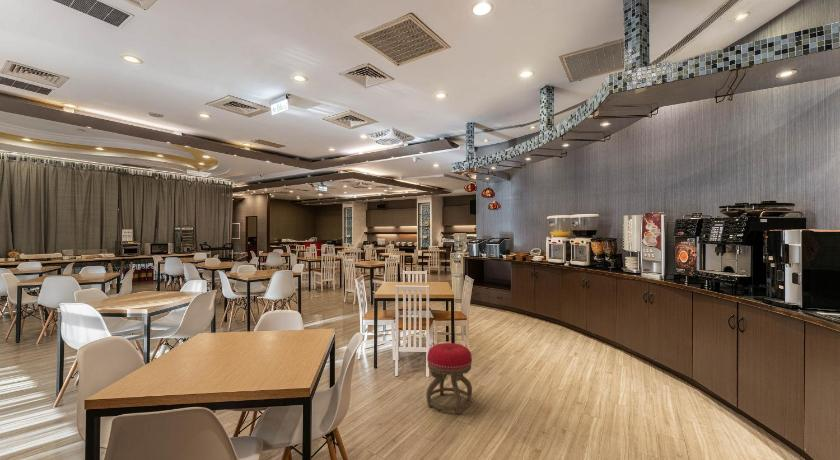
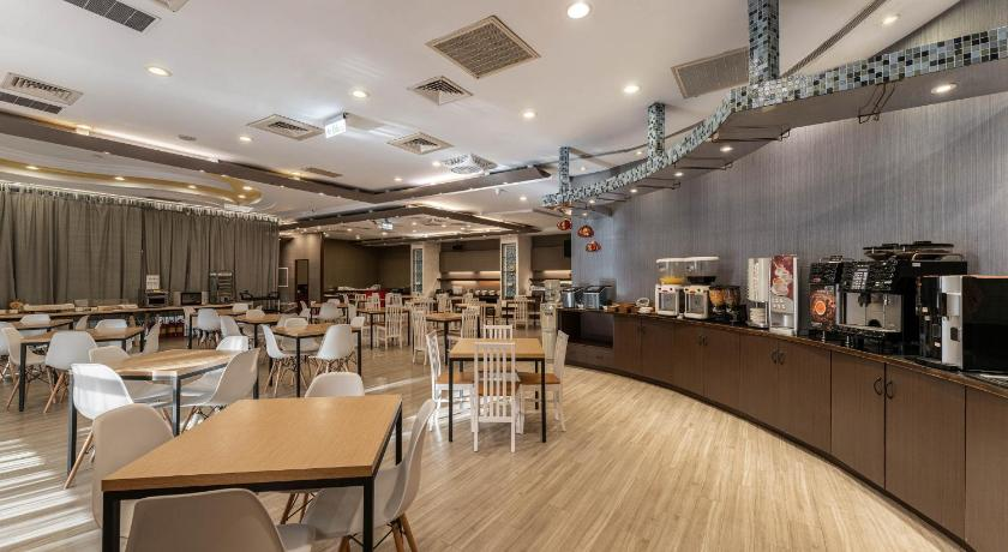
- stool [425,342,473,415]
